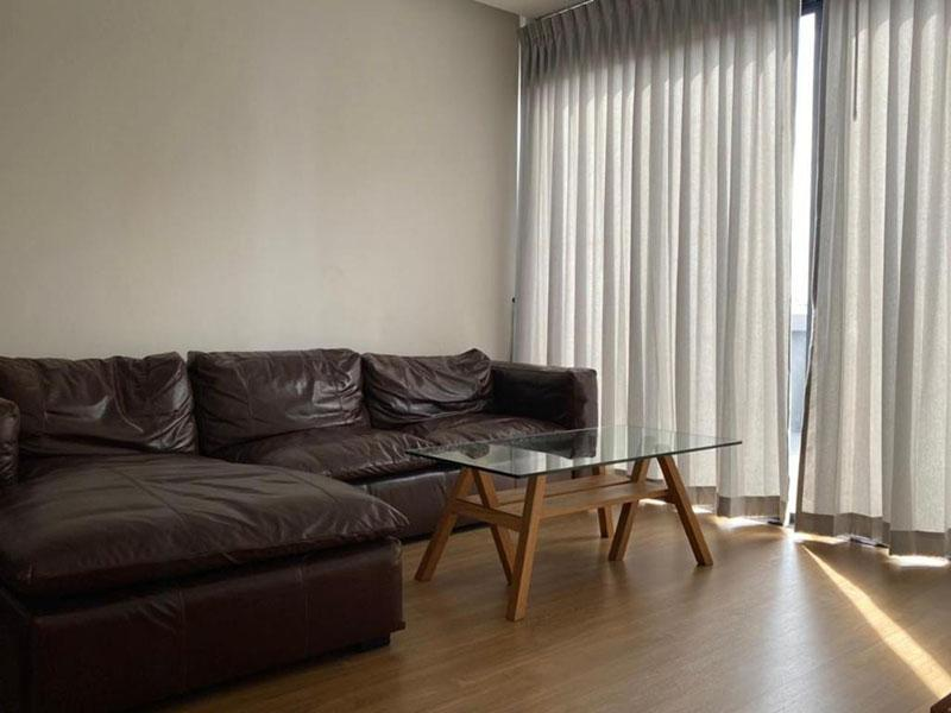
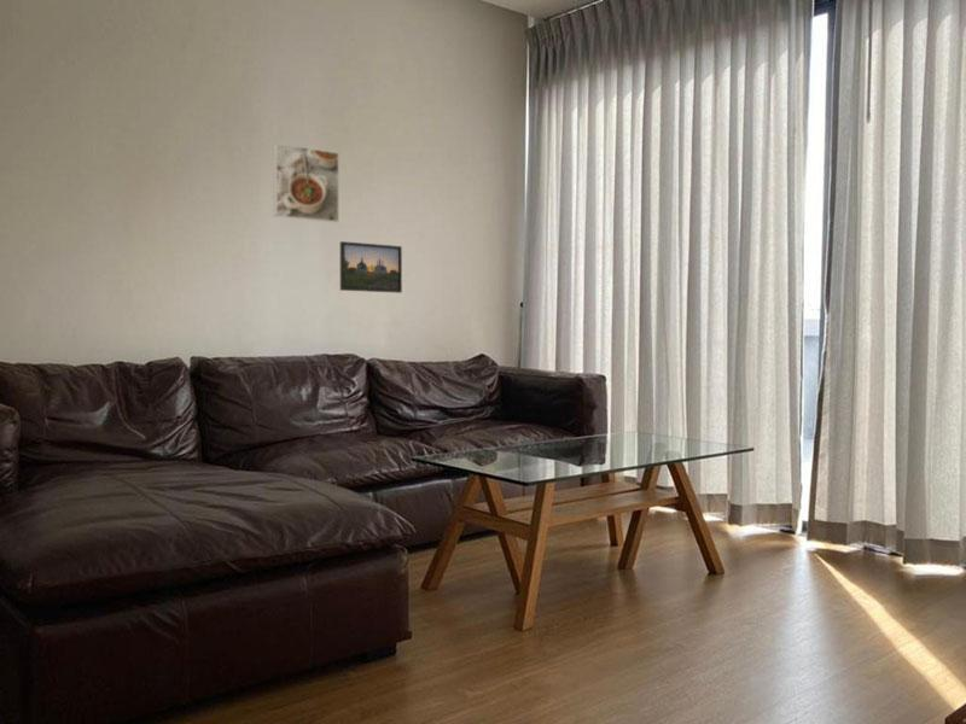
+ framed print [339,240,403,294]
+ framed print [272,142,341,224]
